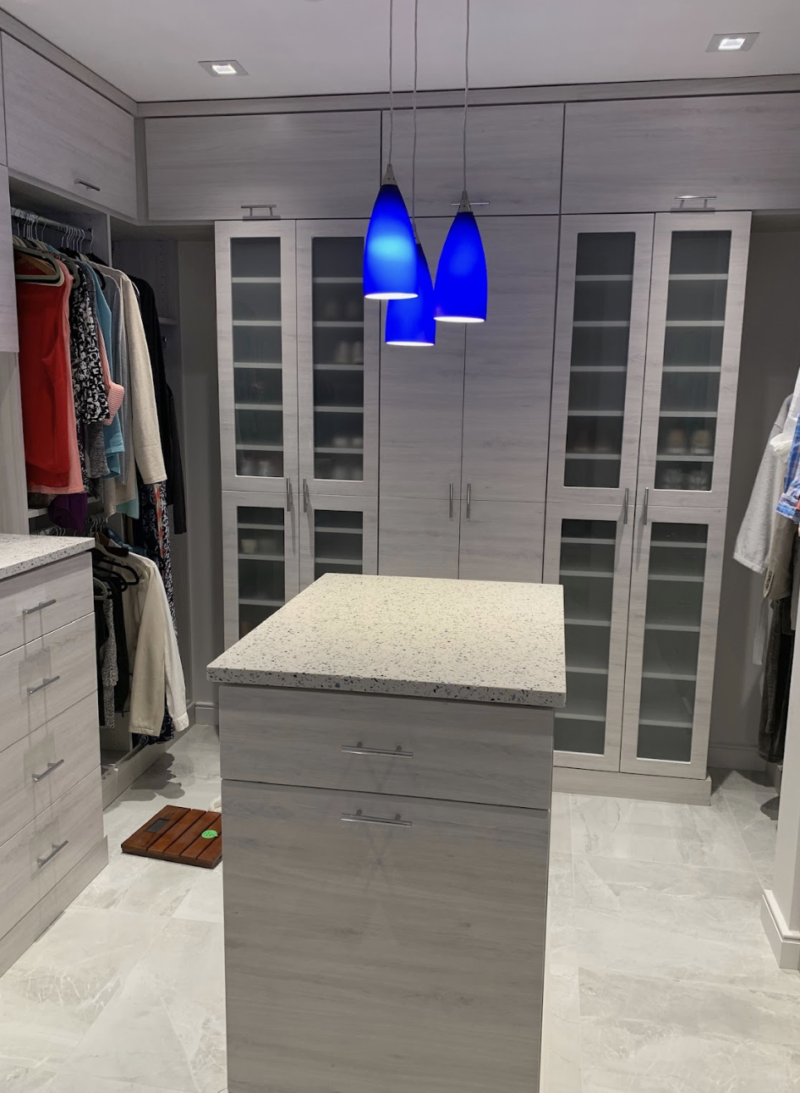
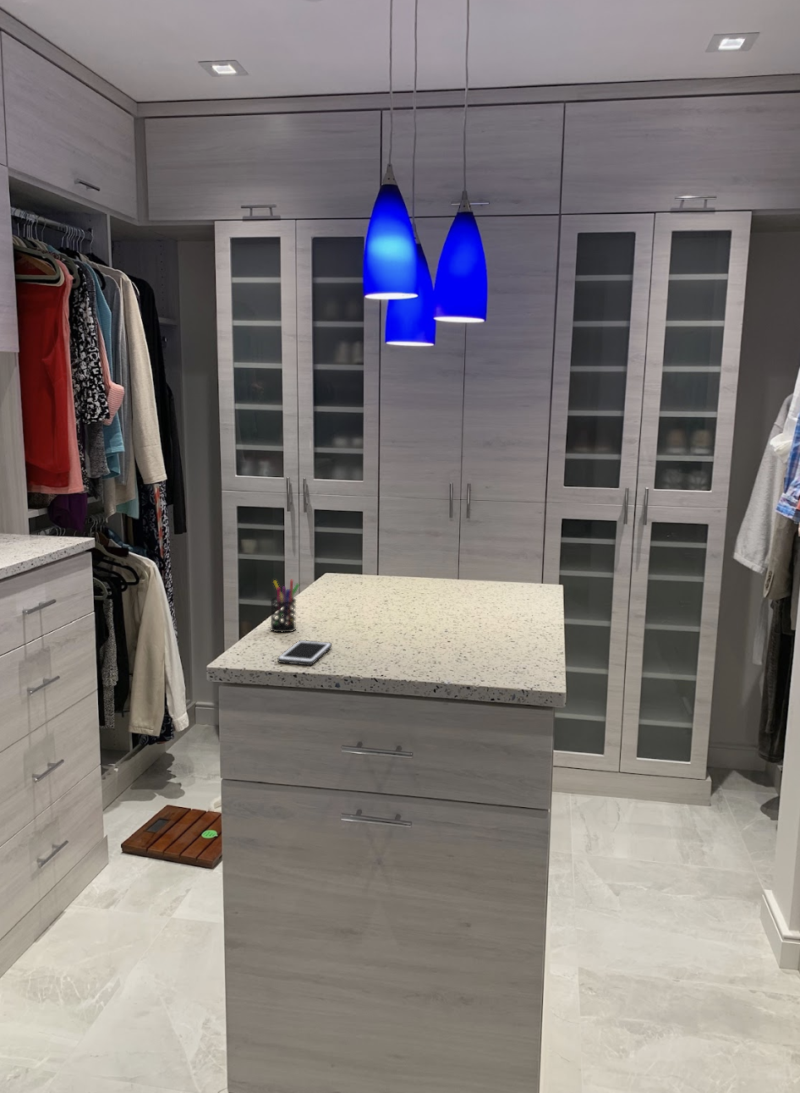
+ cell phone [277,639,333,666]
+ pen holder [269,579,300,633]
